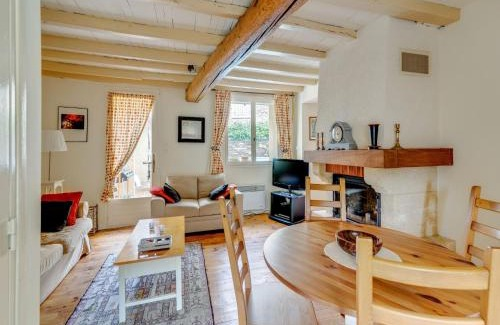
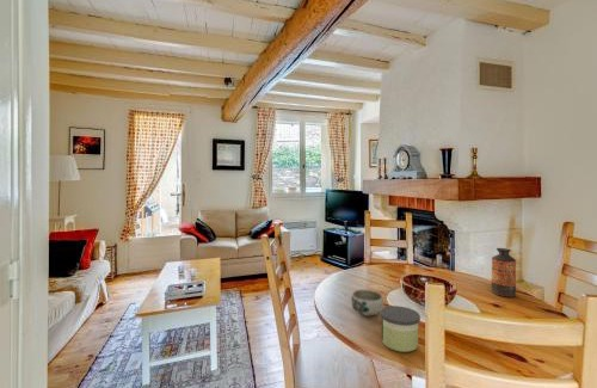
+ candle [378,304,421,353]
+ bowl [350,288,384,318]
+ bottle [491,247,517,298]
